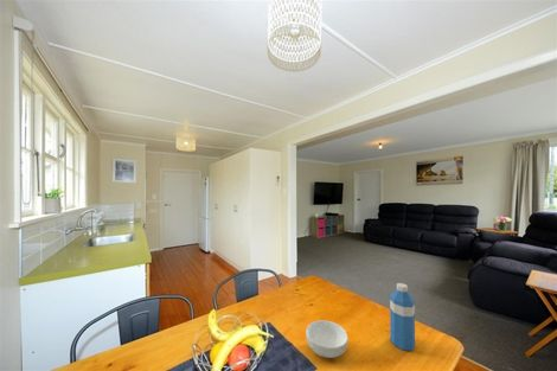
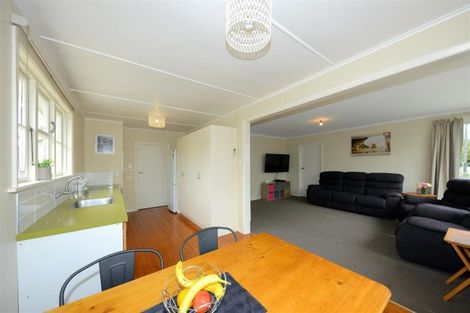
- cereal bowl [305,319,348,359]
- water bottle [389,282,416,352]
